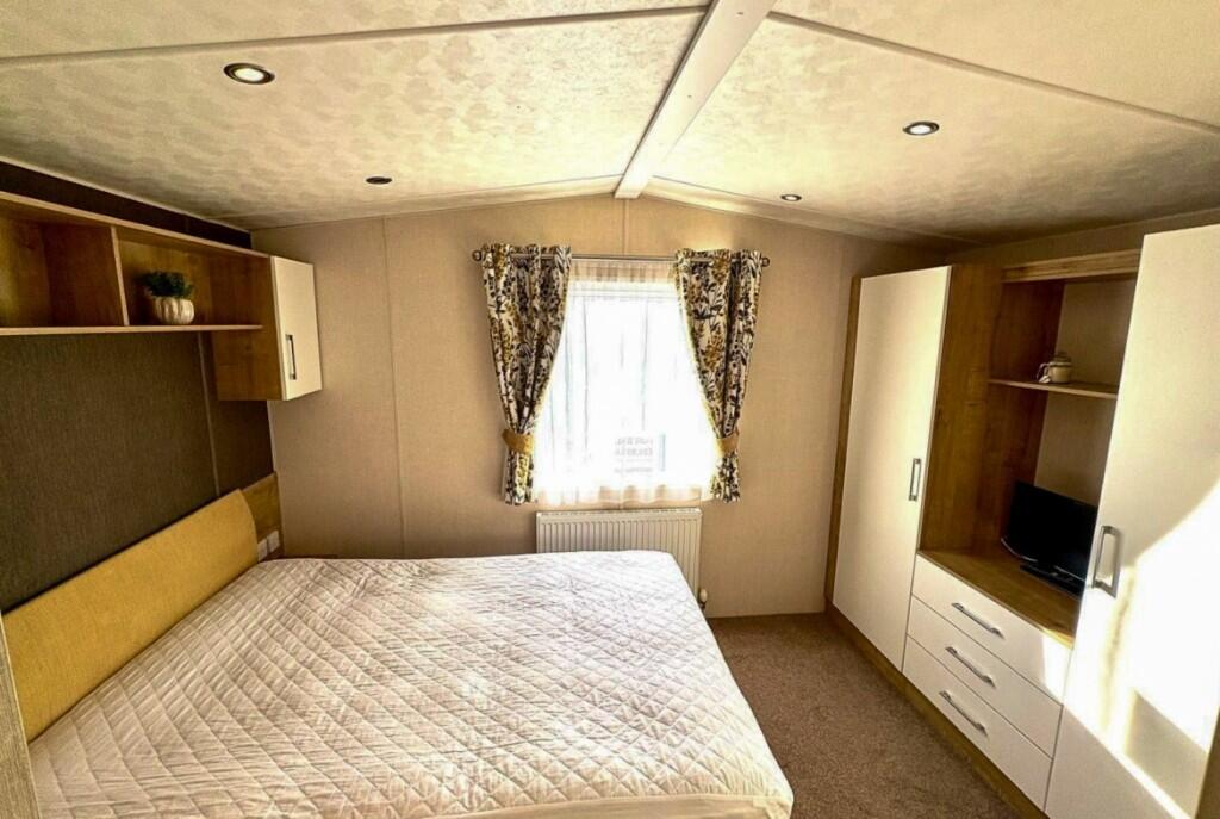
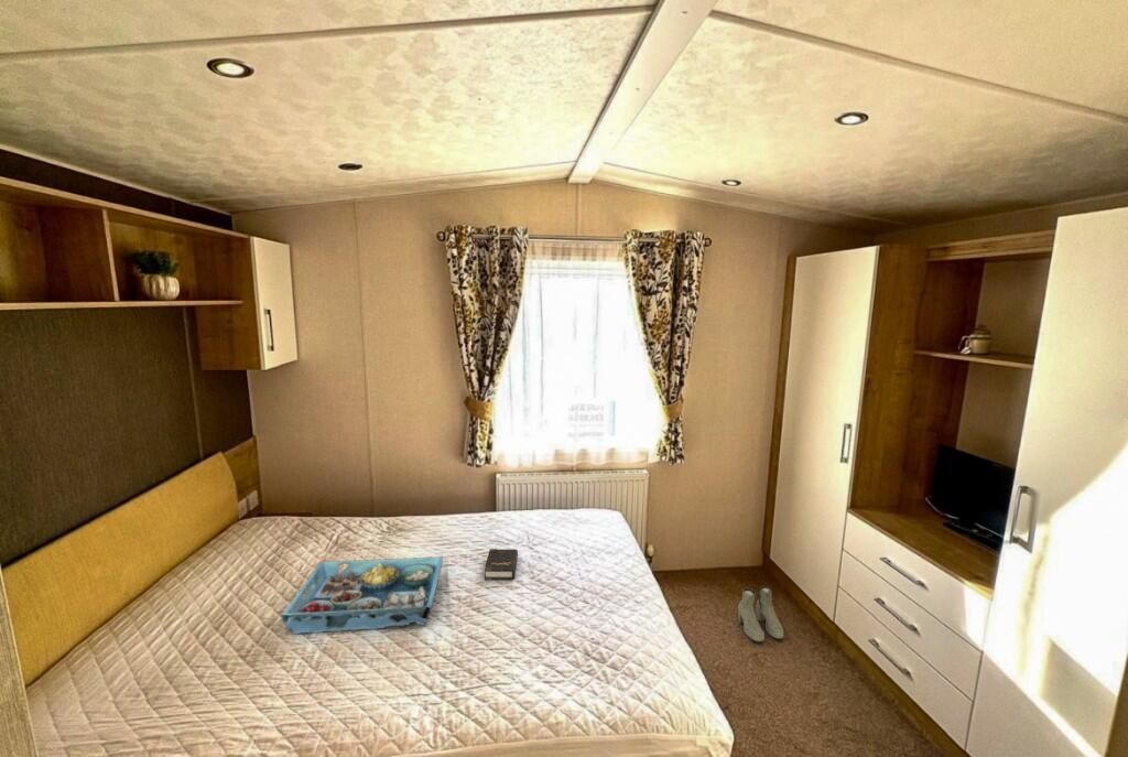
+ serving tray [280,555,444,635]
+ hardback book [484,548,519,581]
+ boots [737,584,784,644]
